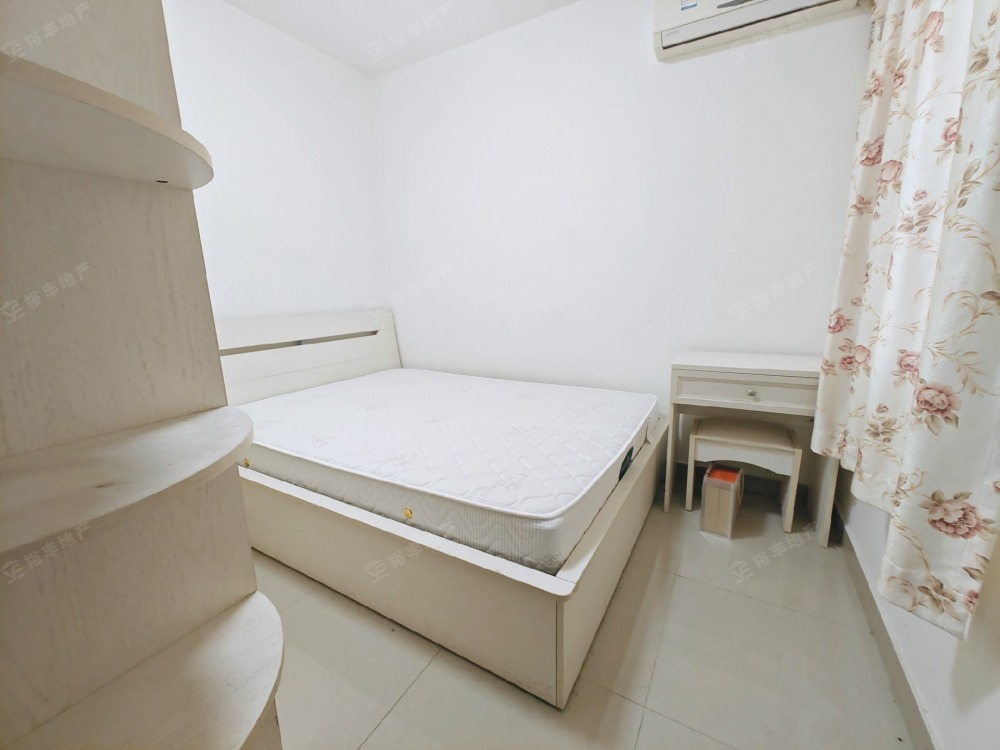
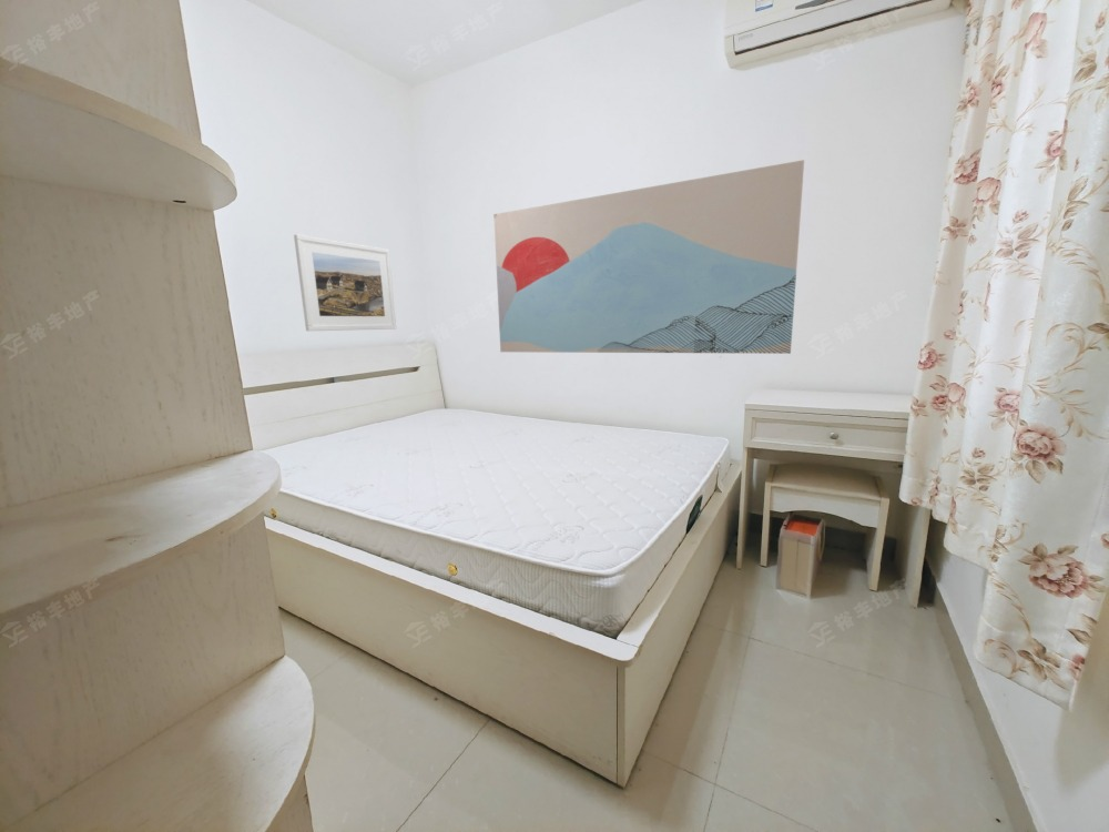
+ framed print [293,233,397,332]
+ wall art [492,159,805,355]
